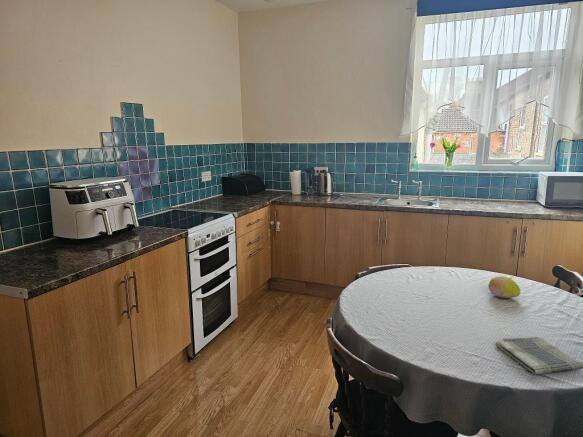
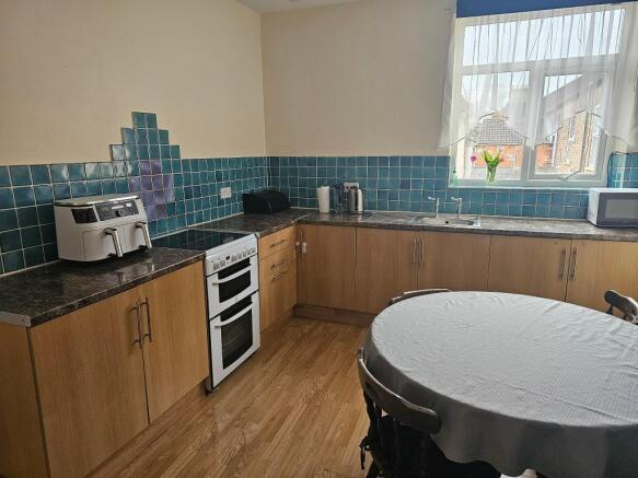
- fruit [487,275,521,299]
- dish towel [494,336,583,375]
